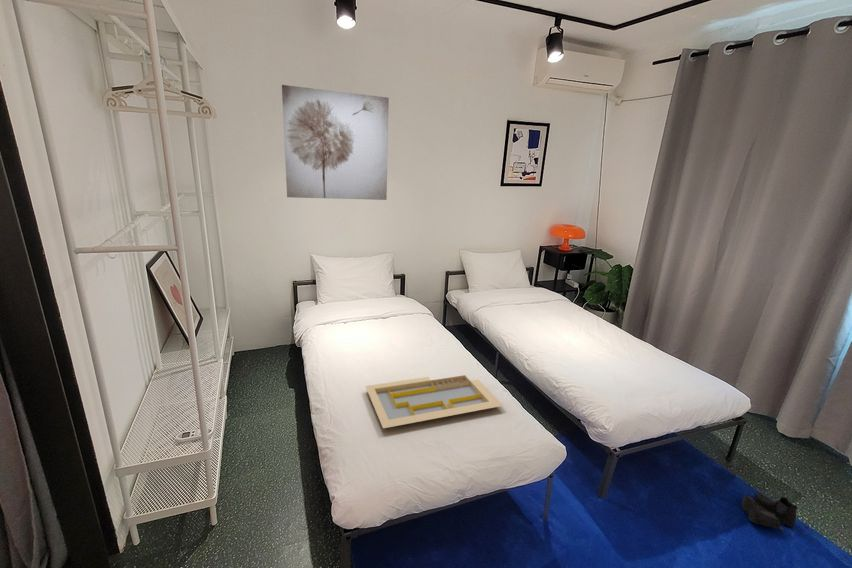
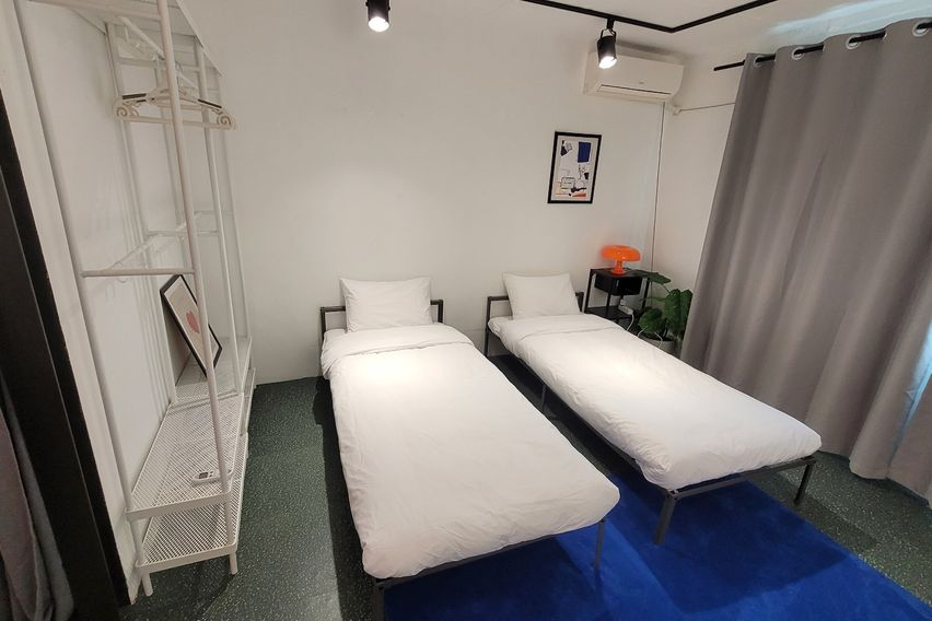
- serving tray [365,374,505,429]
- wall art [281,84,390,201]
- boots [741,492,801,531]
